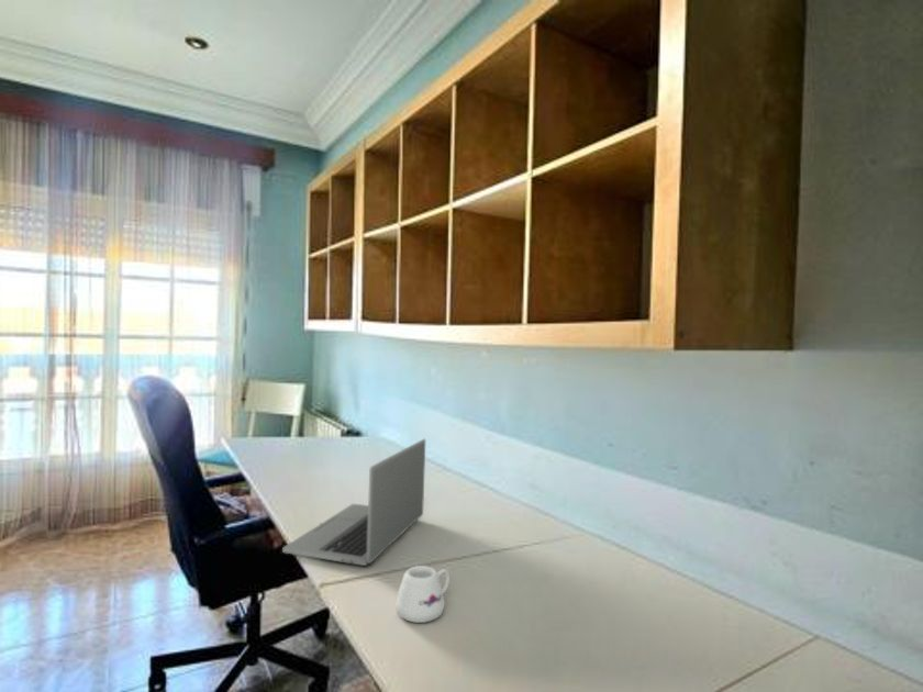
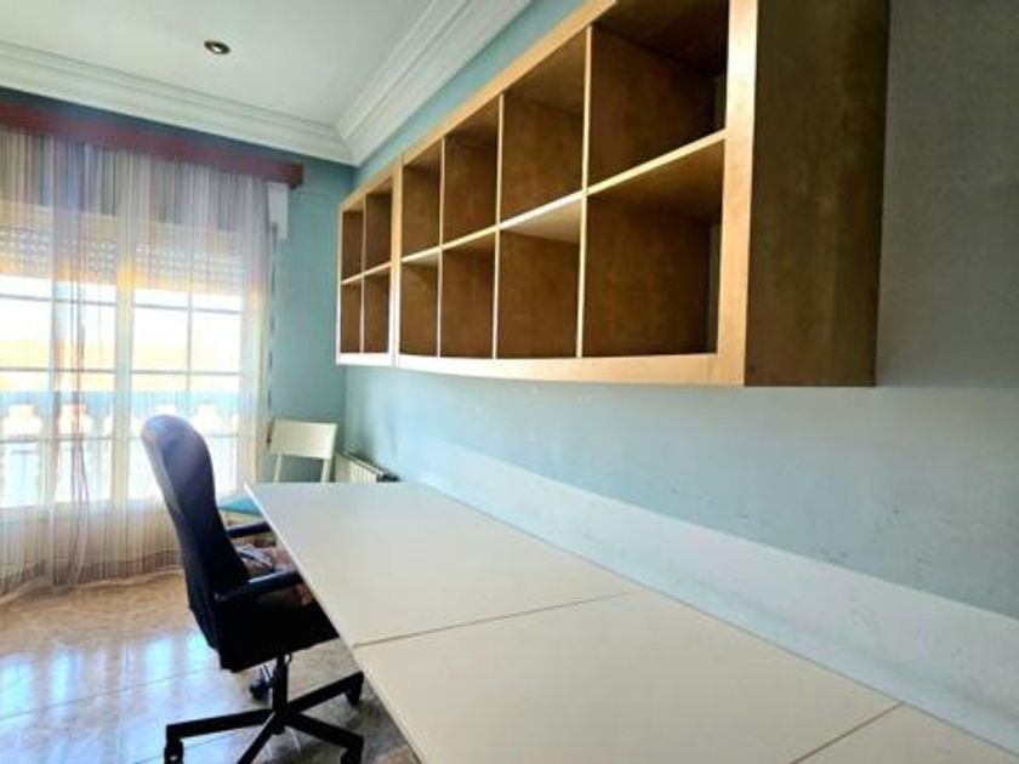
- laptop [281,438,426,567]
- mug [394,565,451,624]
